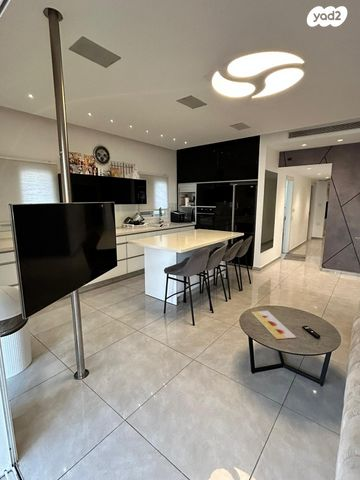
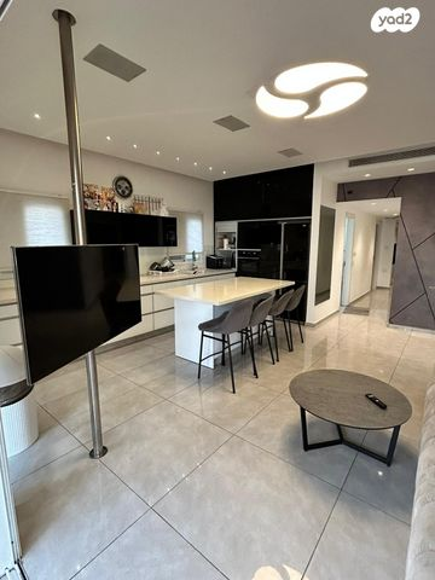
- painting [251,310,297,340]
